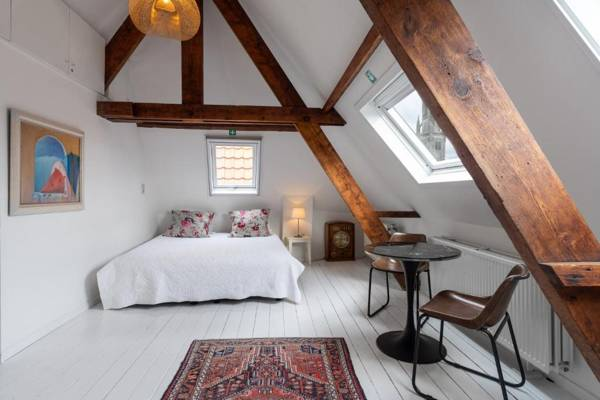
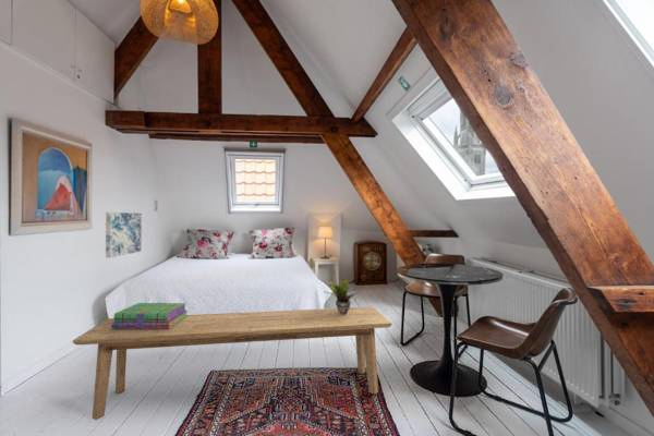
+ bench [72,305,392,421]
+ stack of books [111,302,189,329]
+ potted plant [323,279,360,315]
+ wall art [105,211,143,258]
